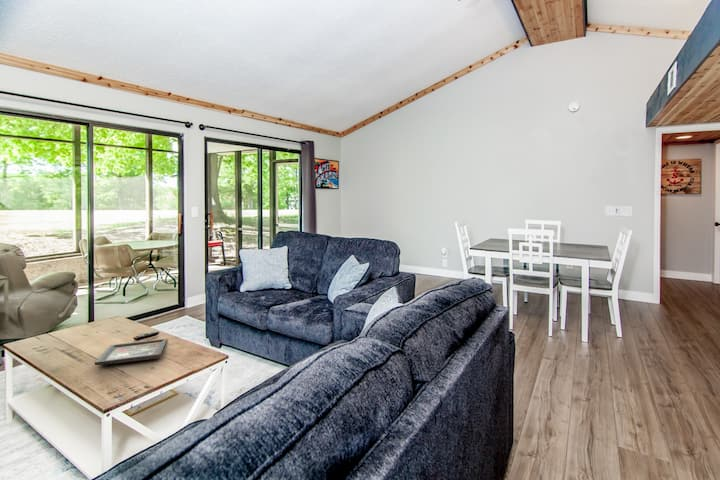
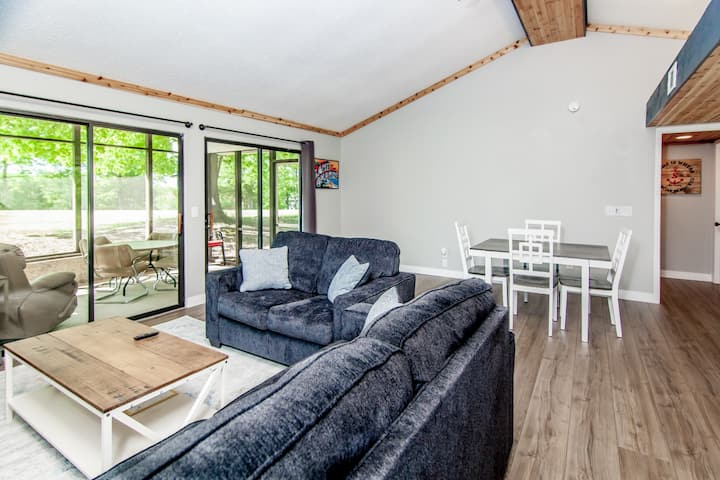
- decorative tray [94,338,168,366]
